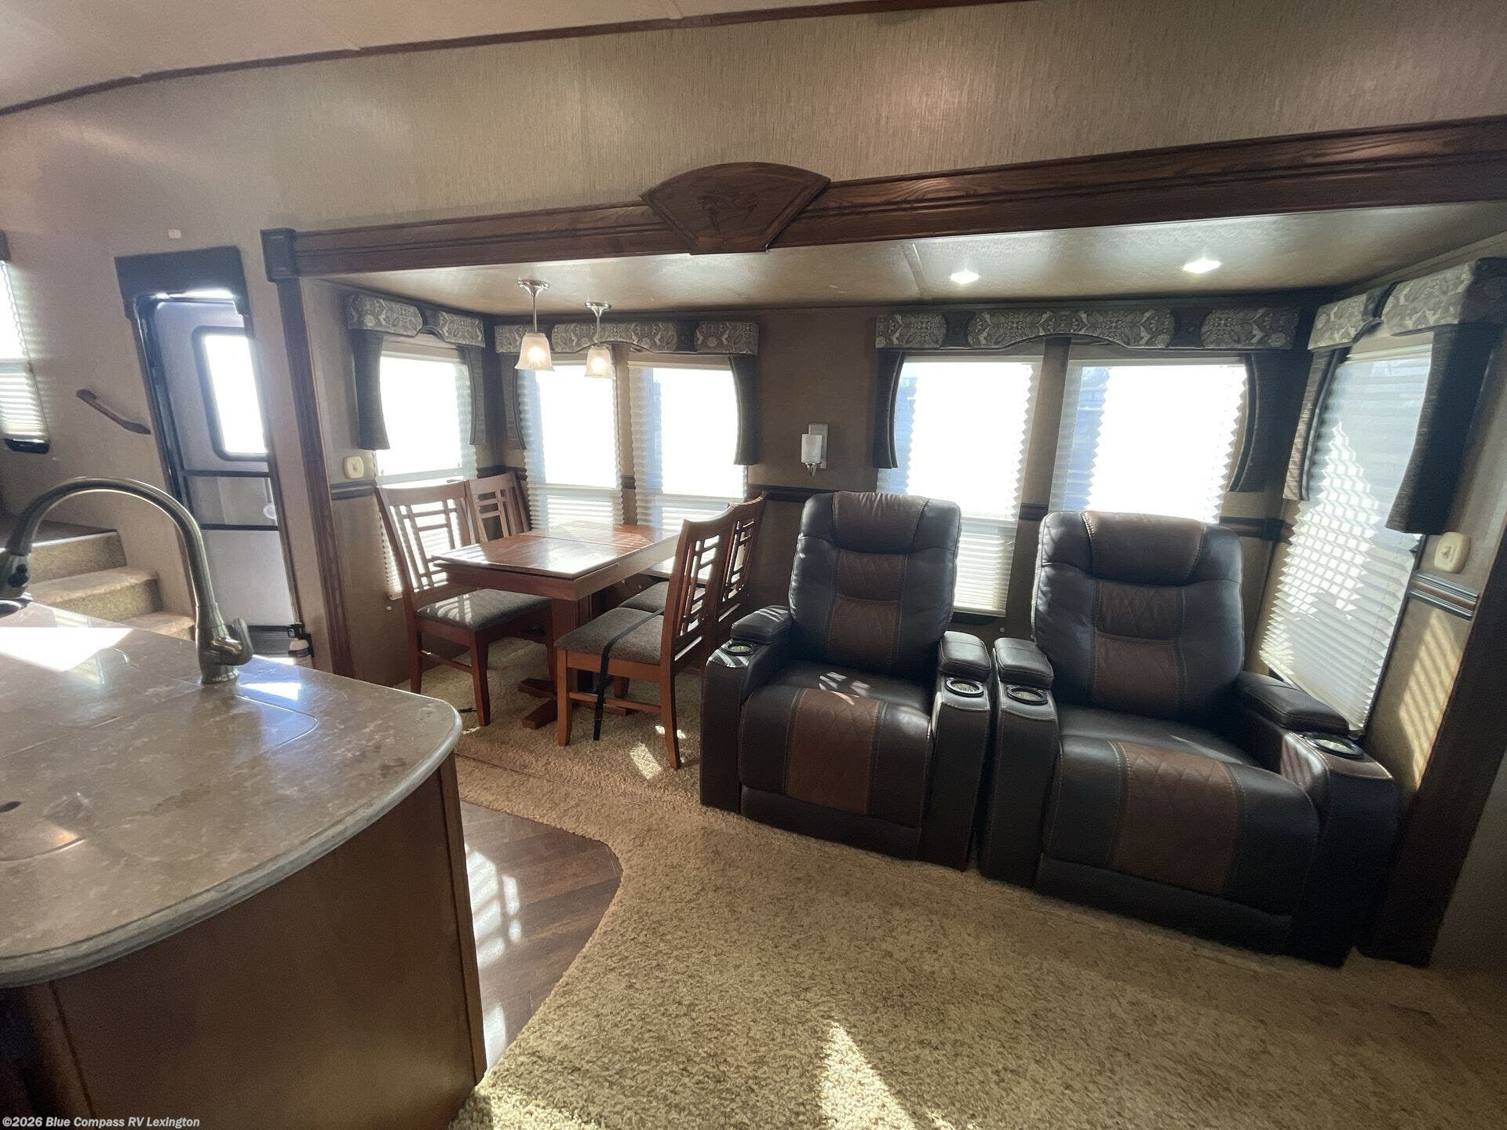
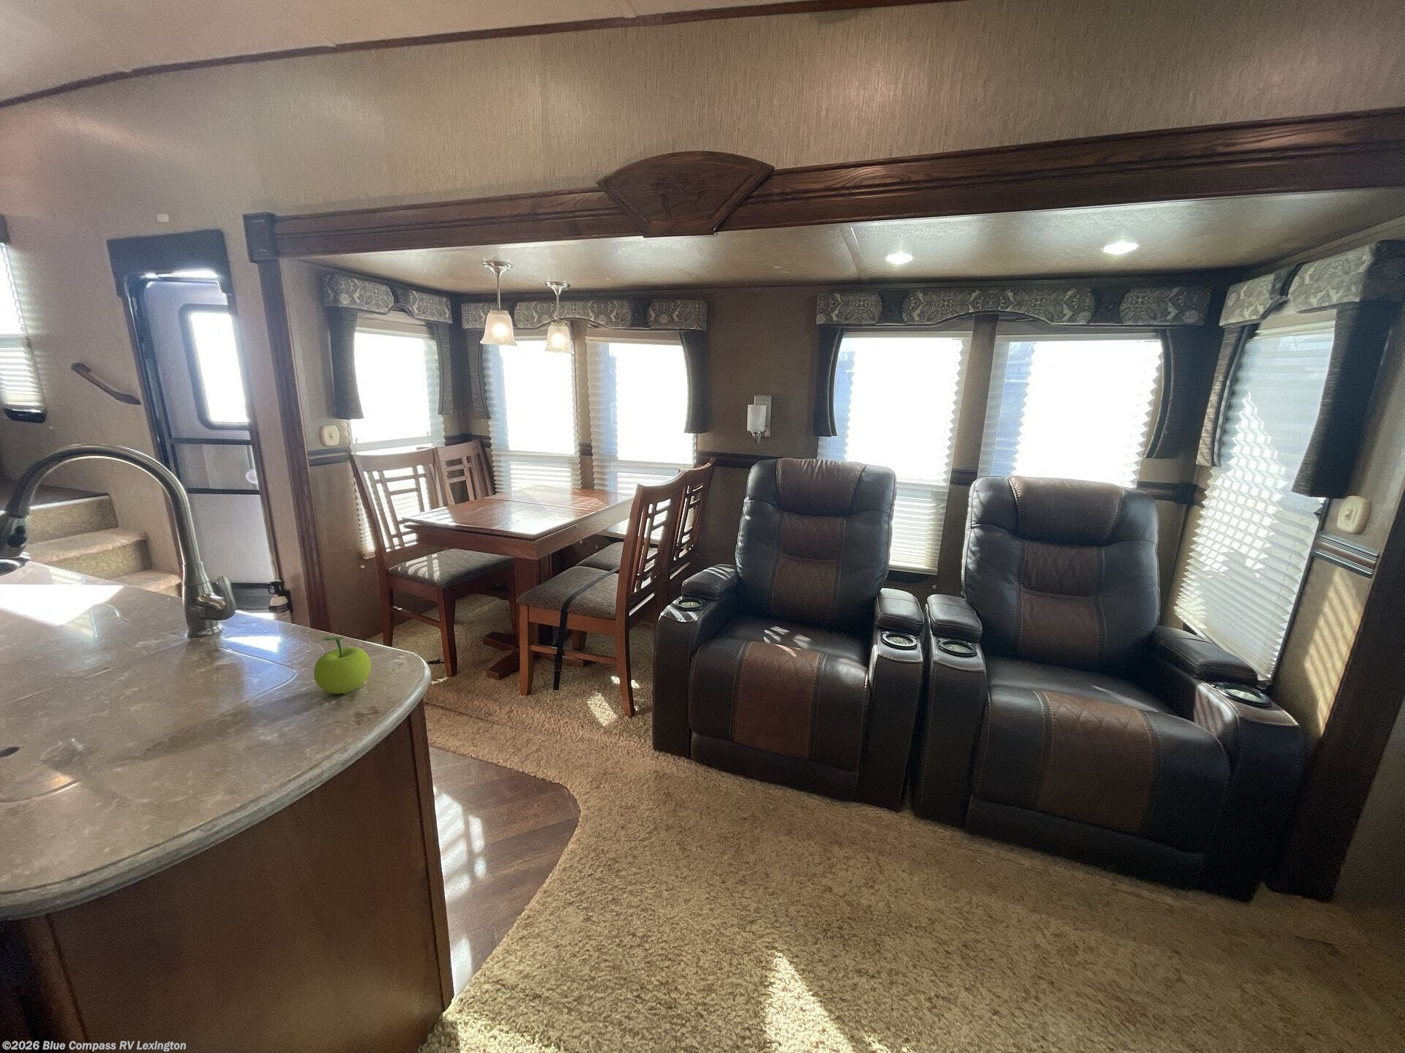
+ fruit [313,636,372,695]
